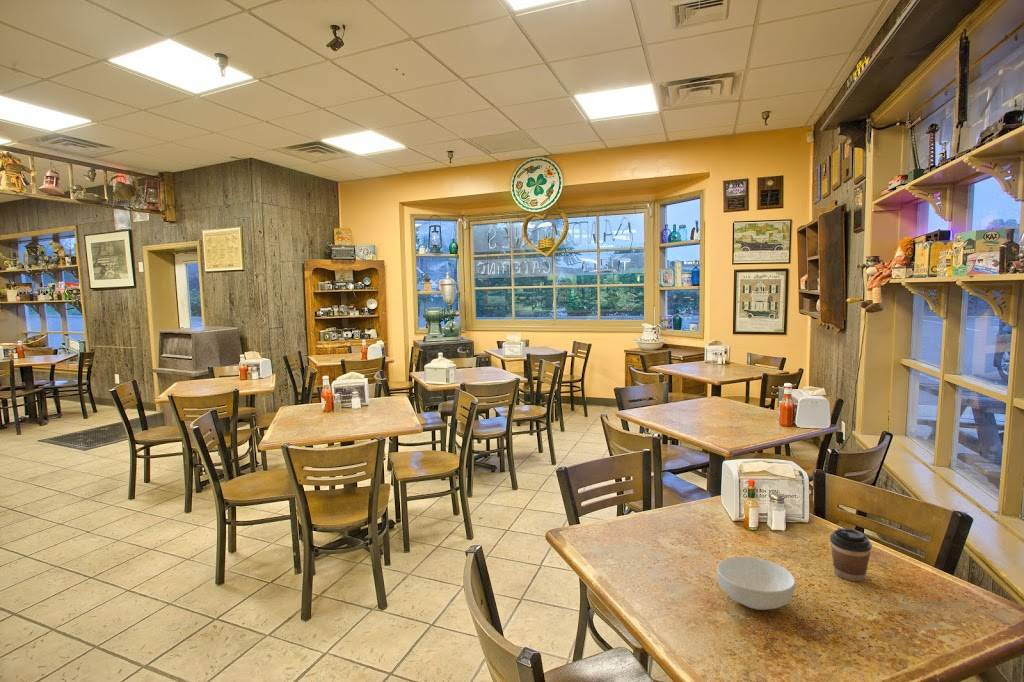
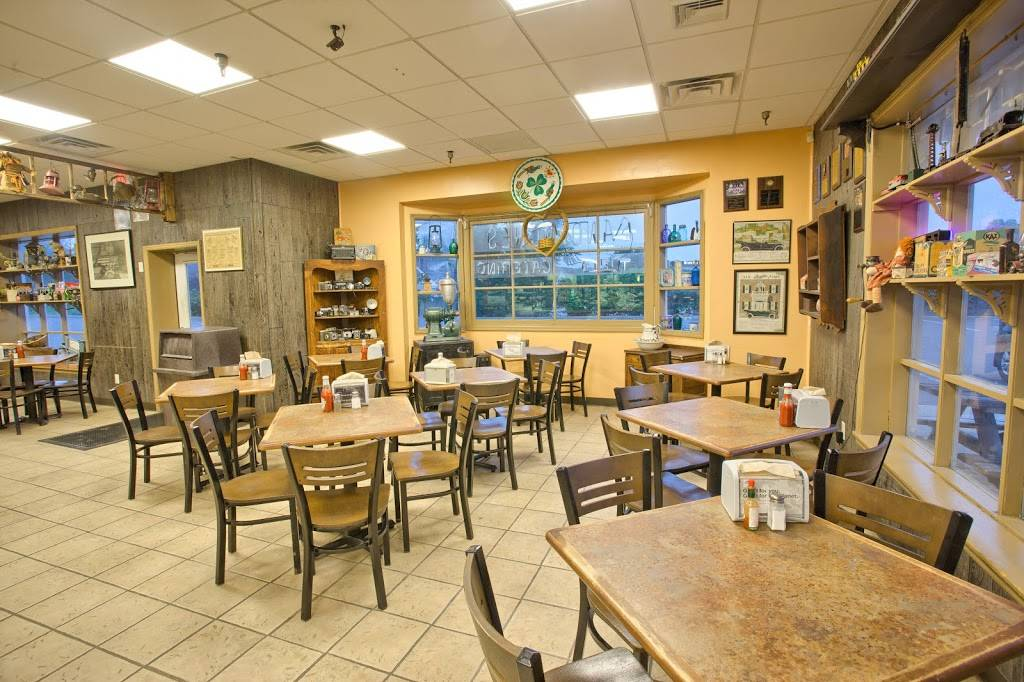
- coffee cup [829,527,873,582]
- cereal bowl [716,556,796,611]
